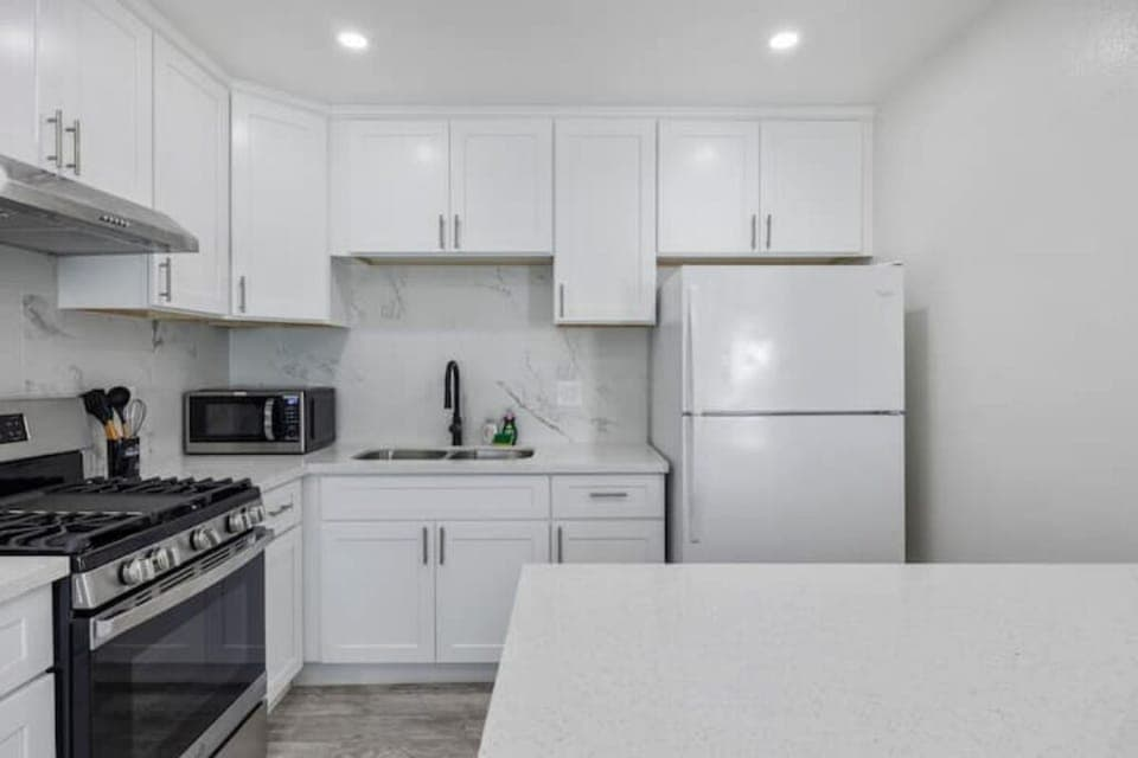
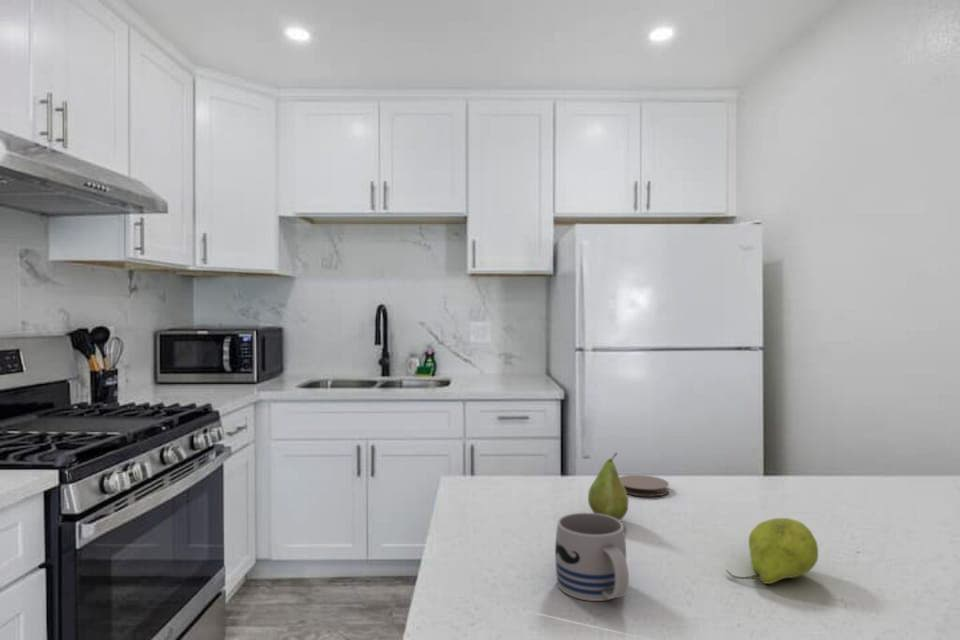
+ fruit [725,517,819,585]
+ mug [554,512,630,602]
+ coaster [619,474,670,497]
+ fruit [587,452,629,521]
